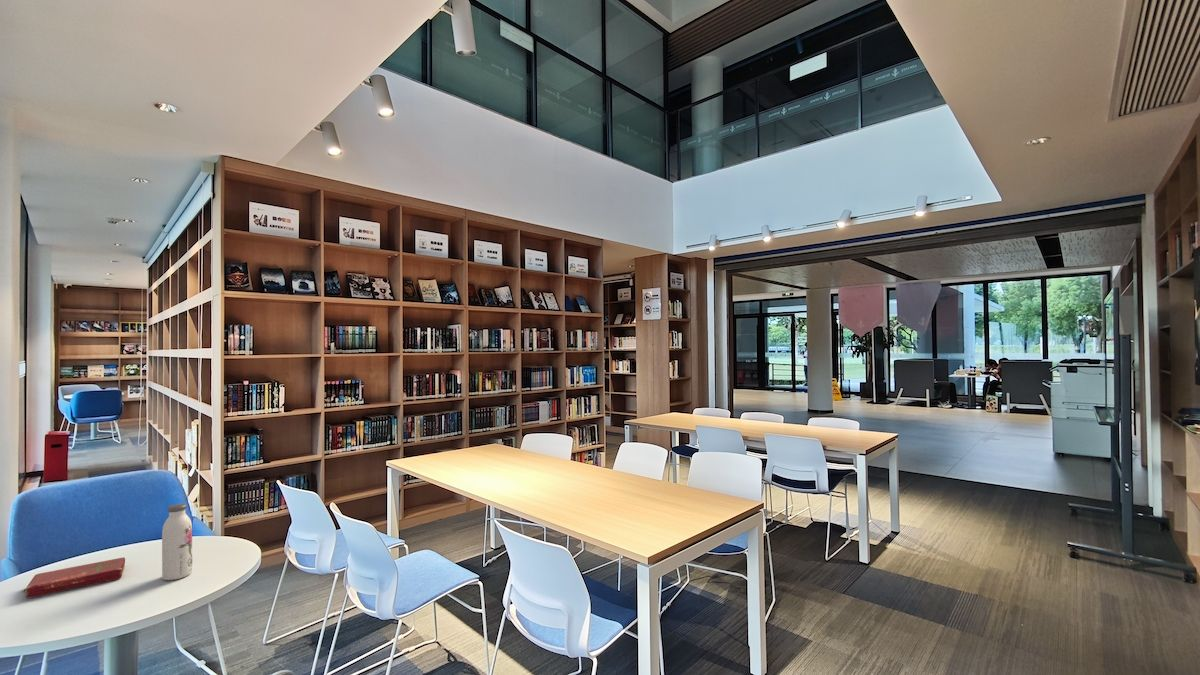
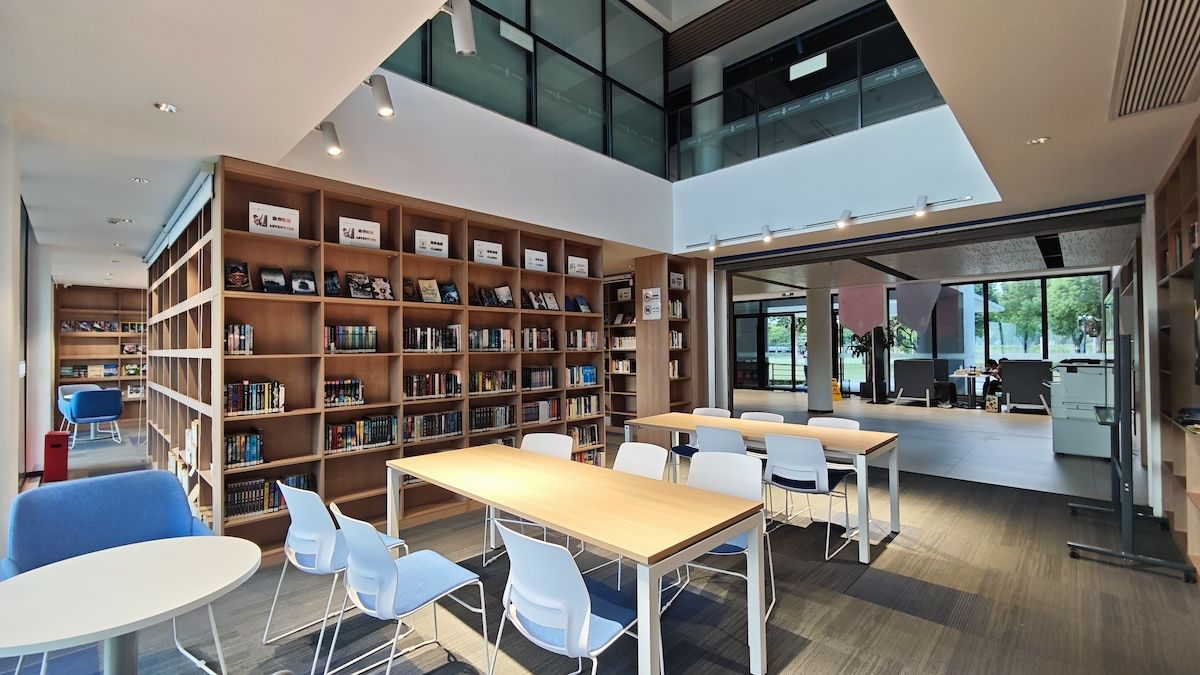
- water bottle [161,503,193,581]
- book [22,556,126,599]
